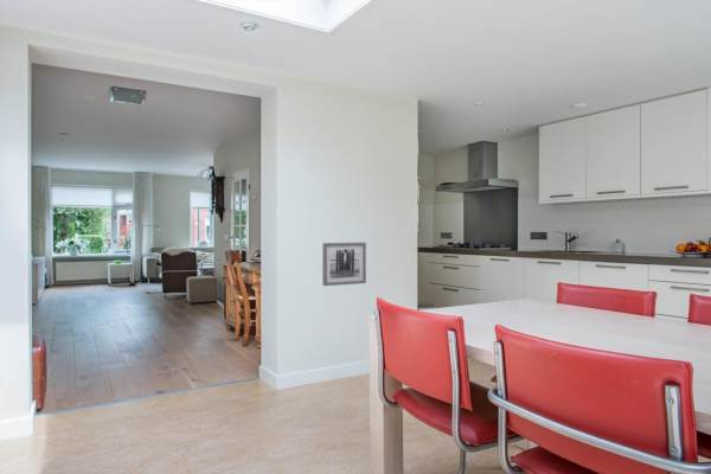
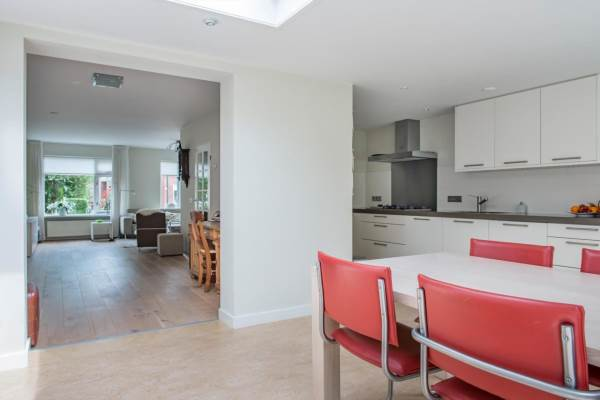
- wall art [321,242,367,287]
